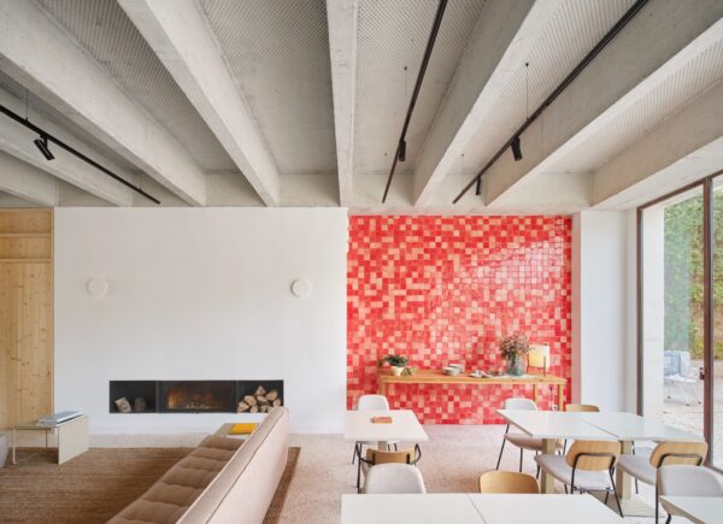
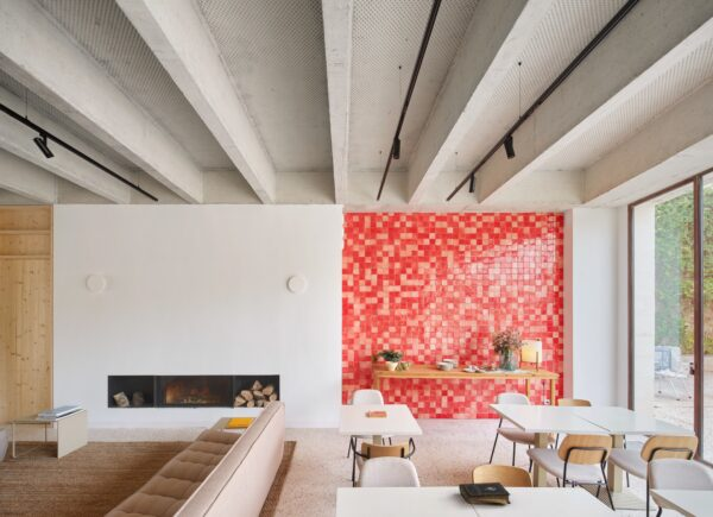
+ book [458,481,512,505]
